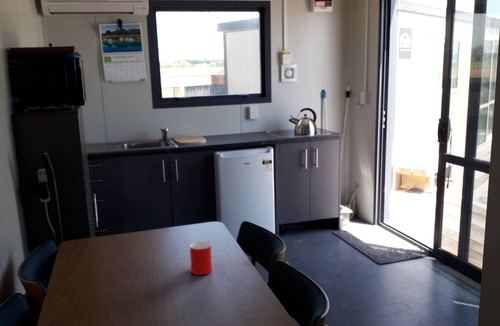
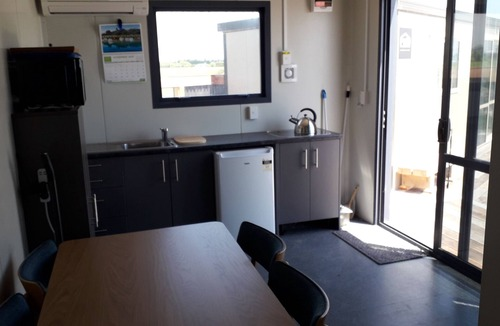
- cup [189,240,213,276]
